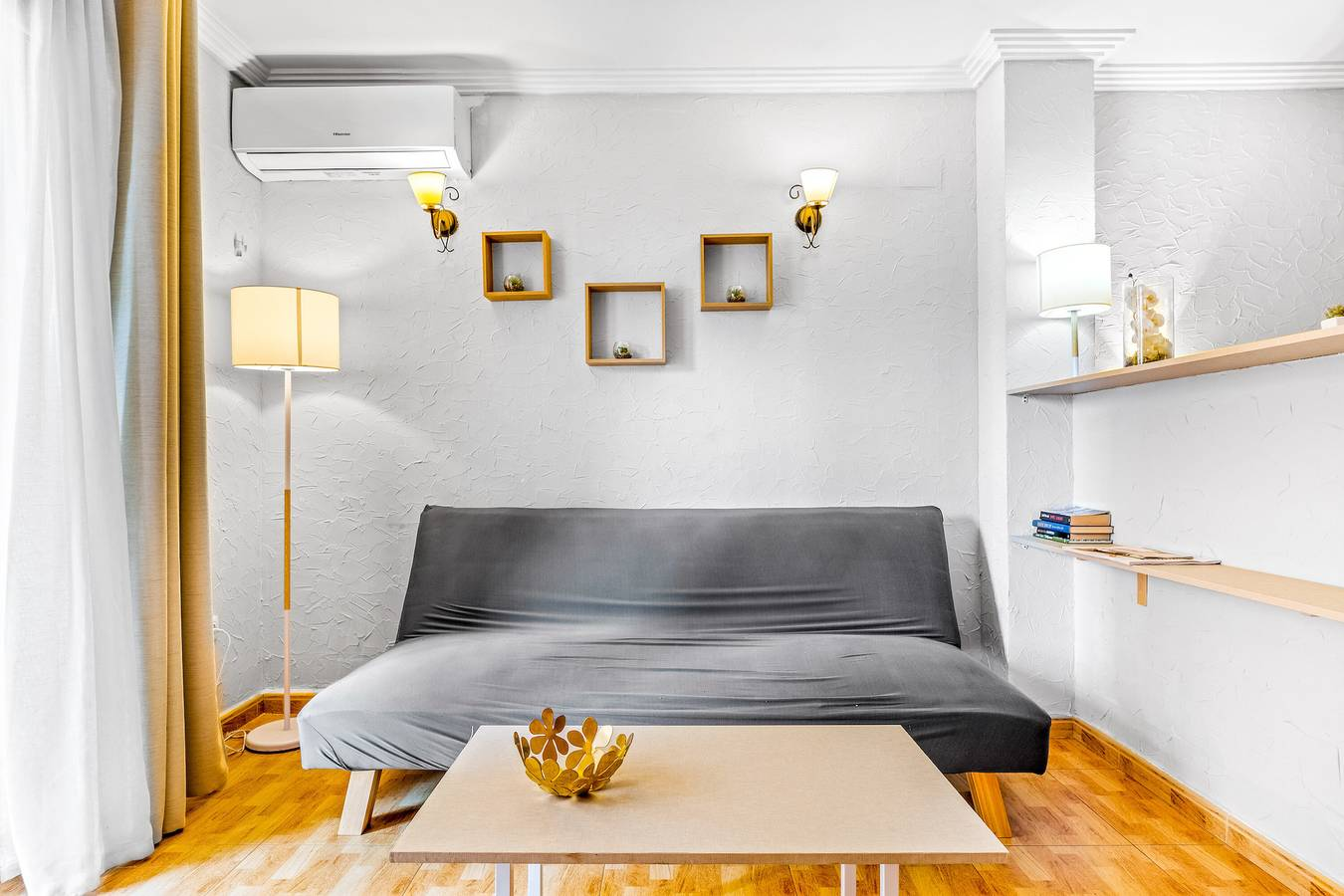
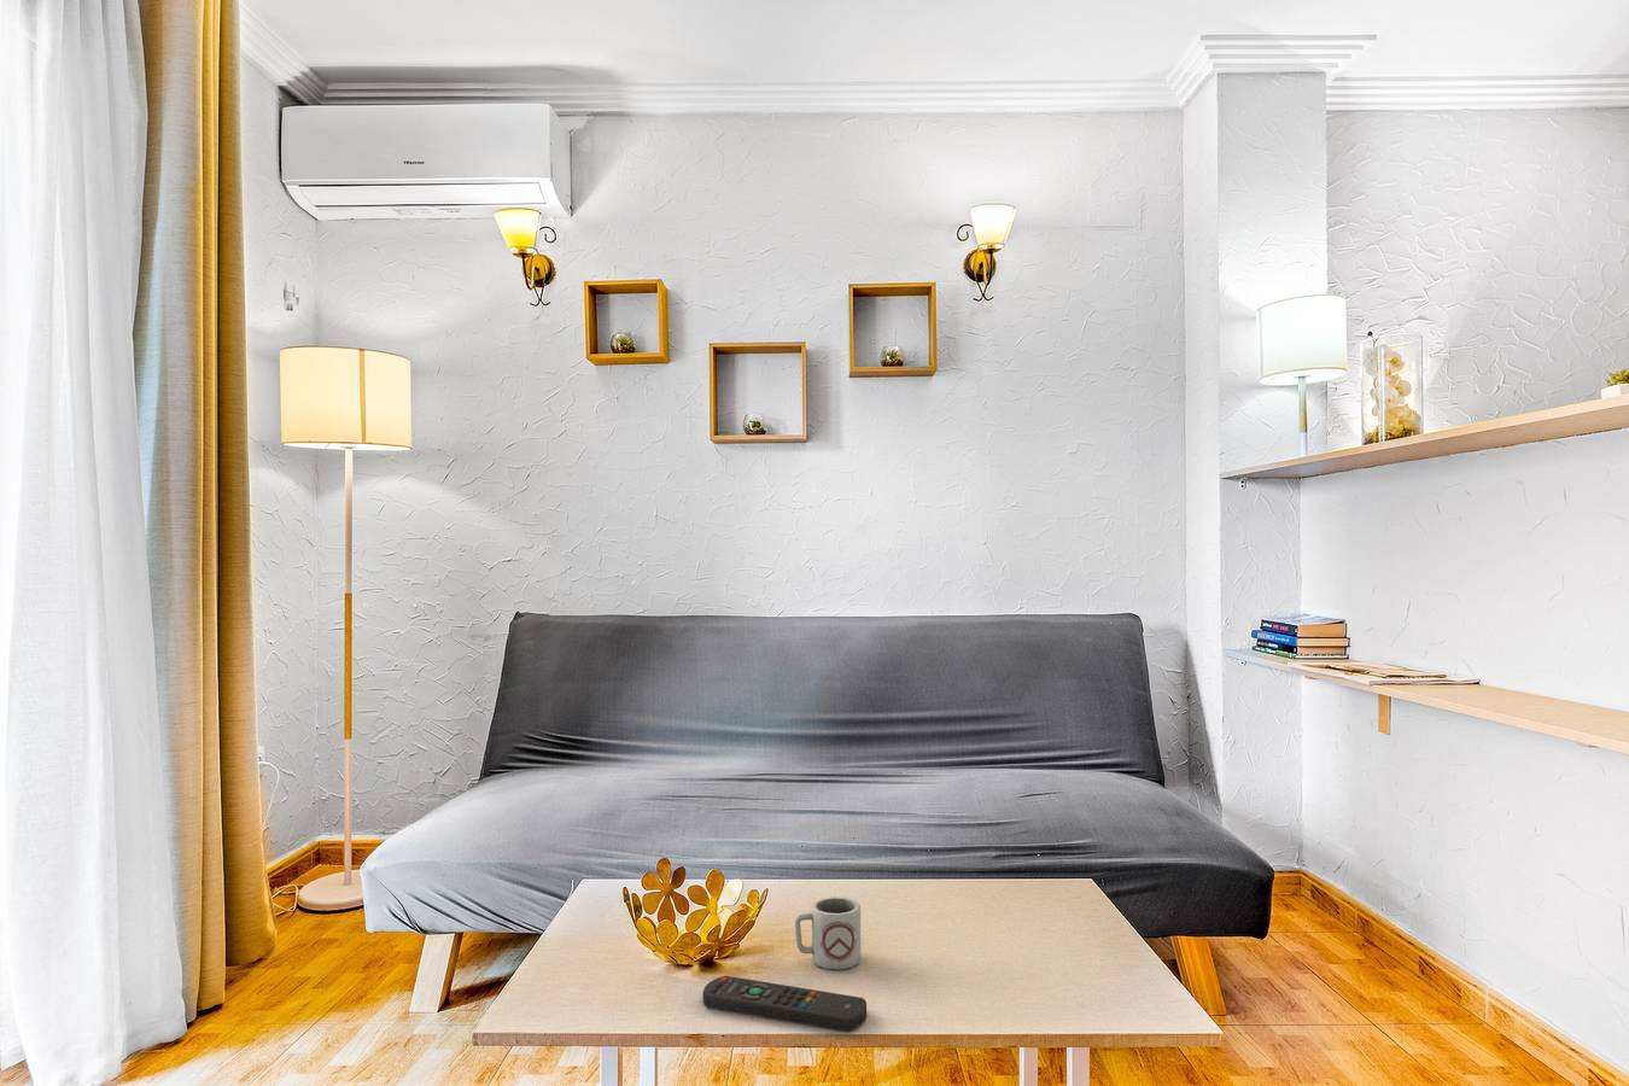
+ remote control [701,974,868,1031]
+ cup [794,896,863,971]
